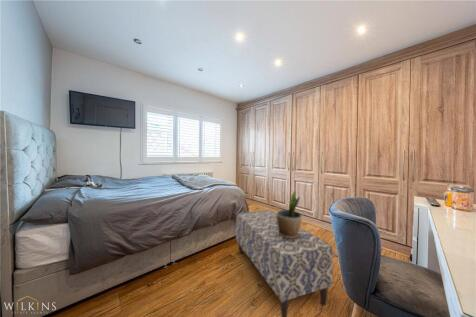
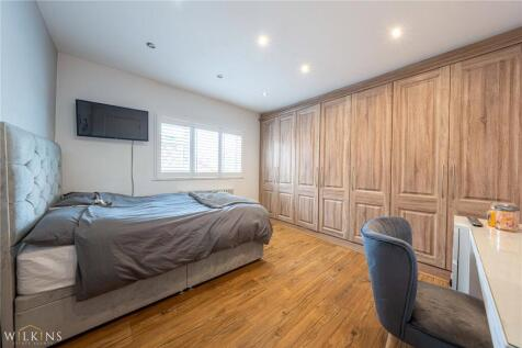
- potted plant [276,189,303,238]
- bench [235,209,334,317]
